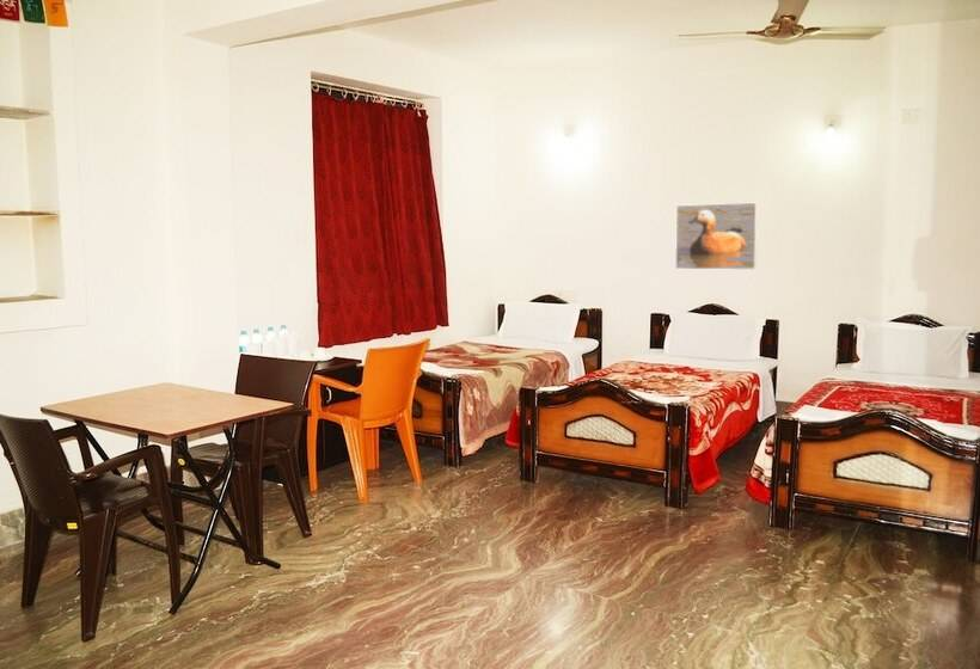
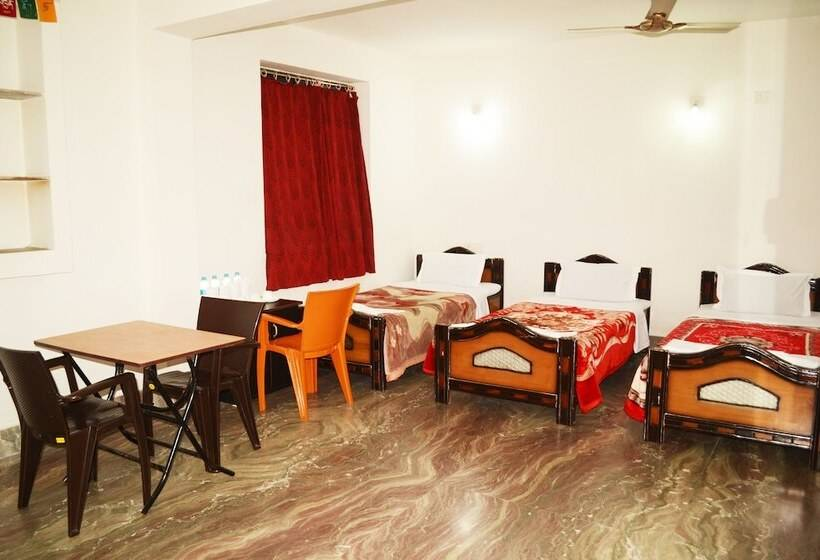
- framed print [674,202,759,271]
